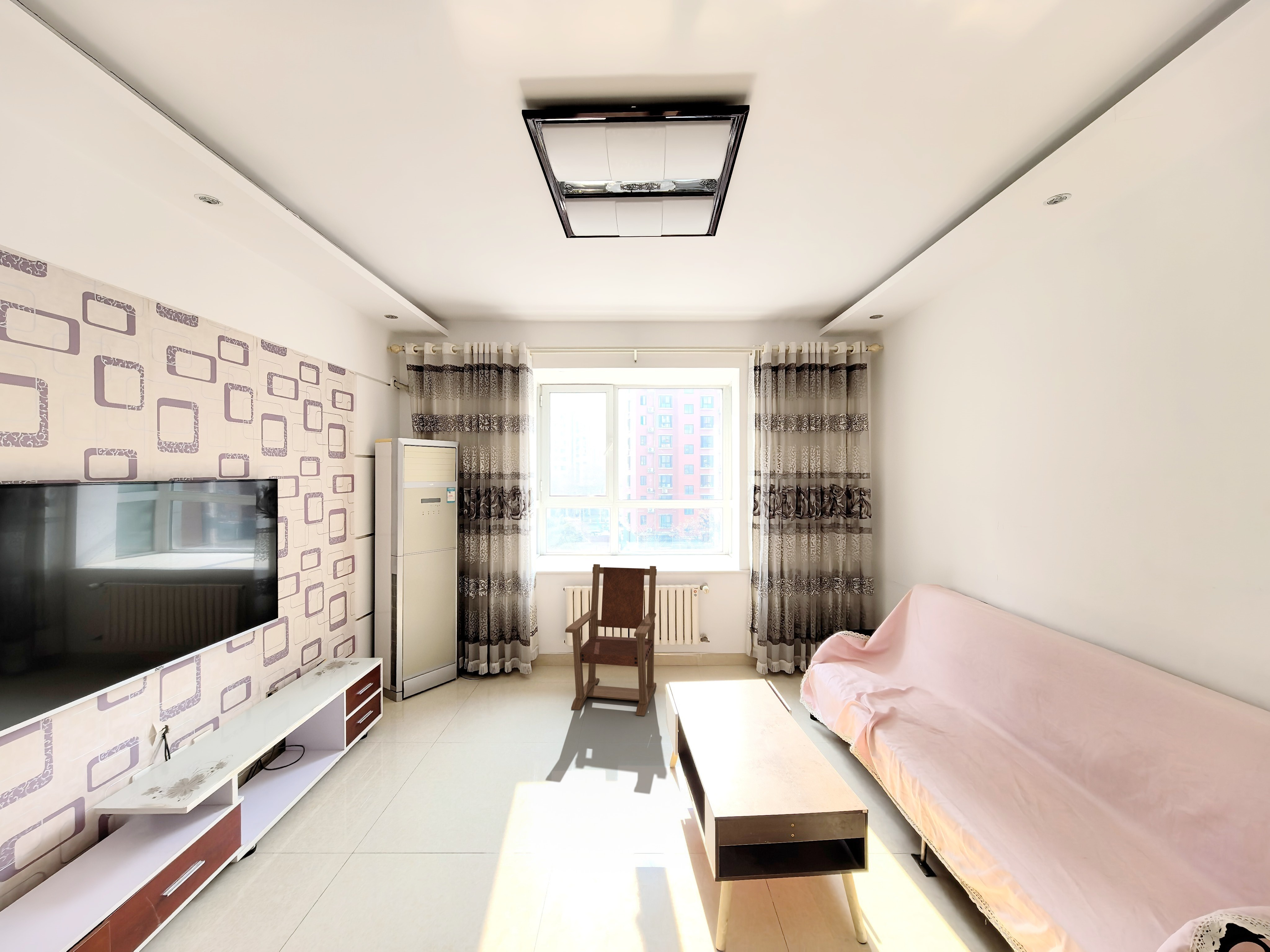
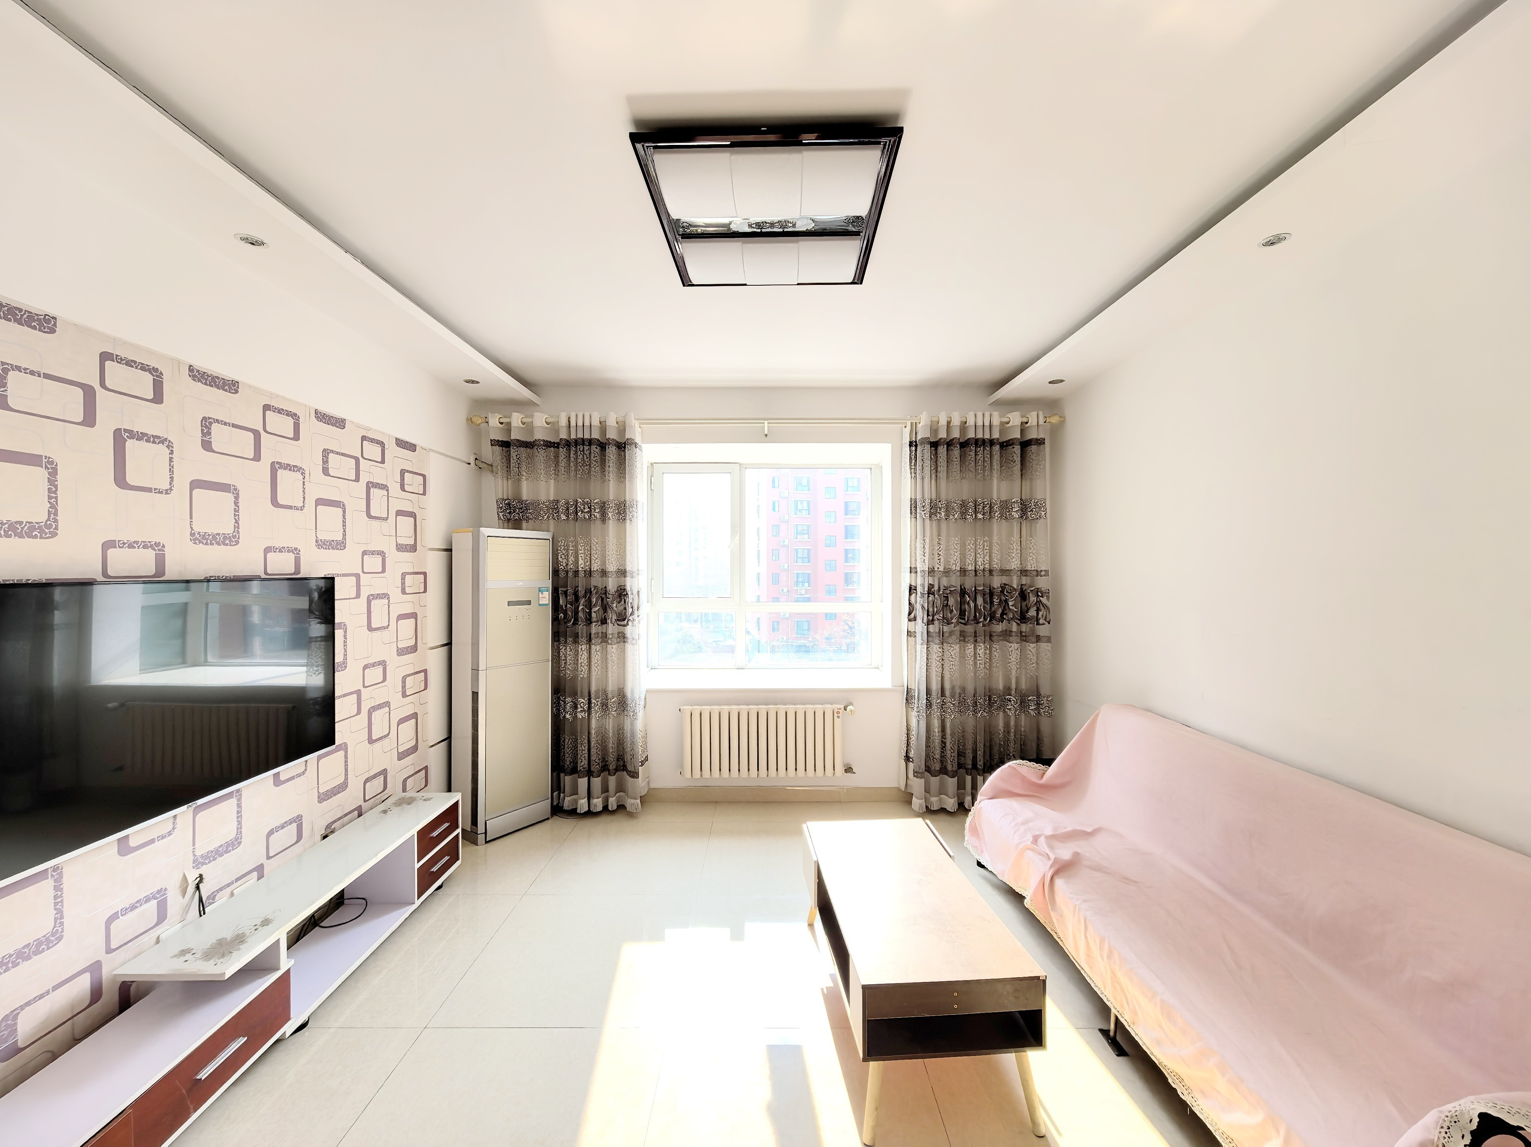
- armchair [565,564,657,716]
